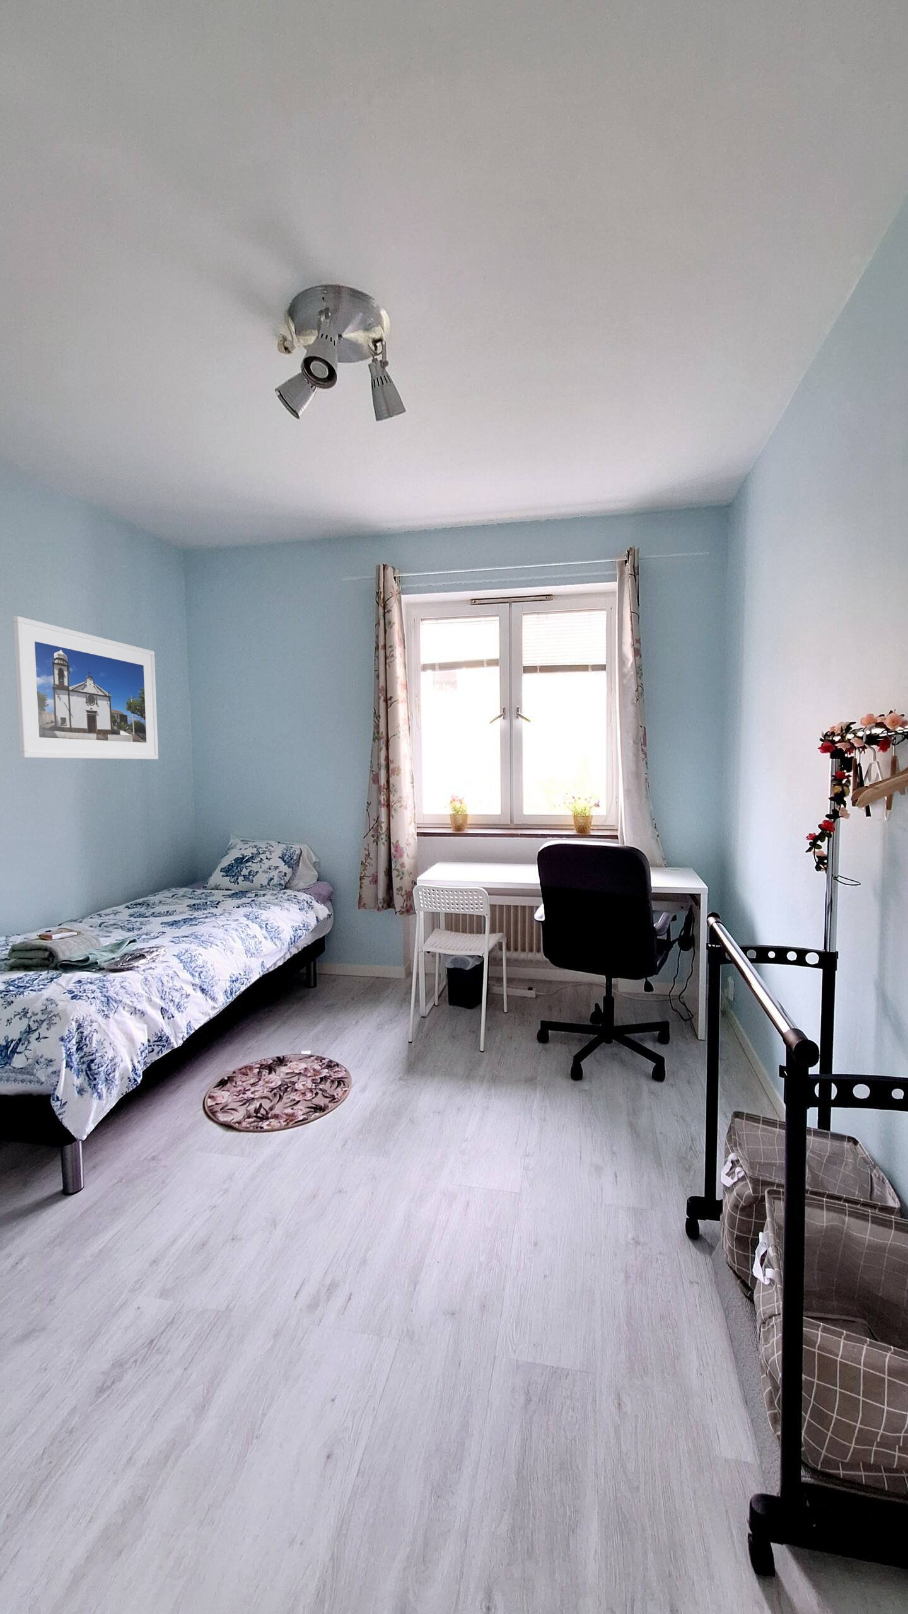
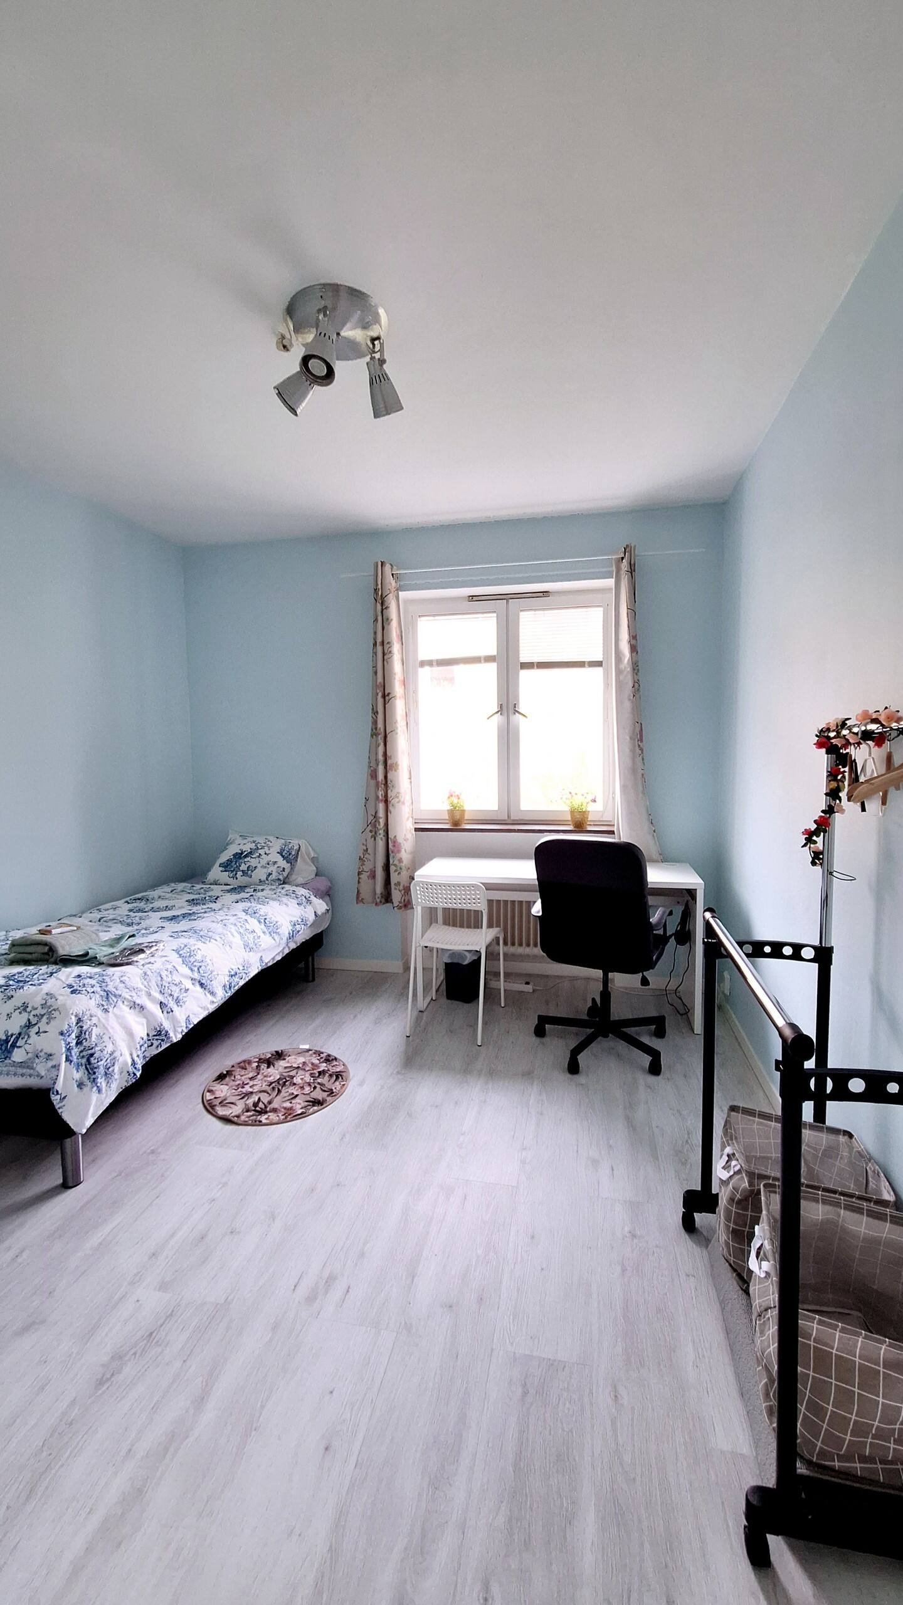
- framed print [12,615,159,759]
